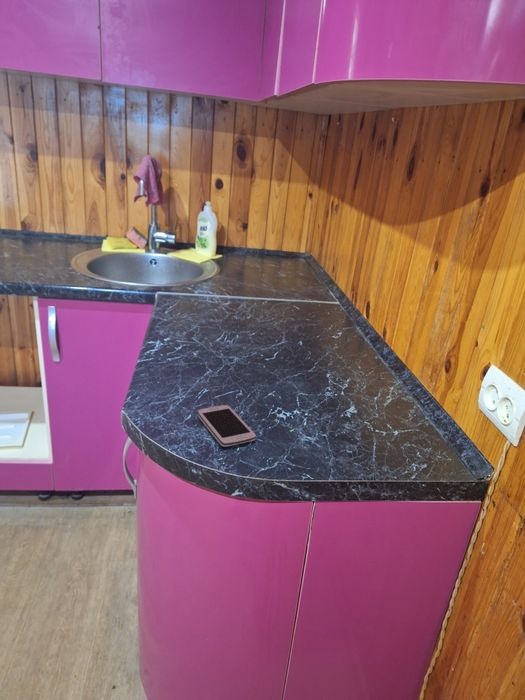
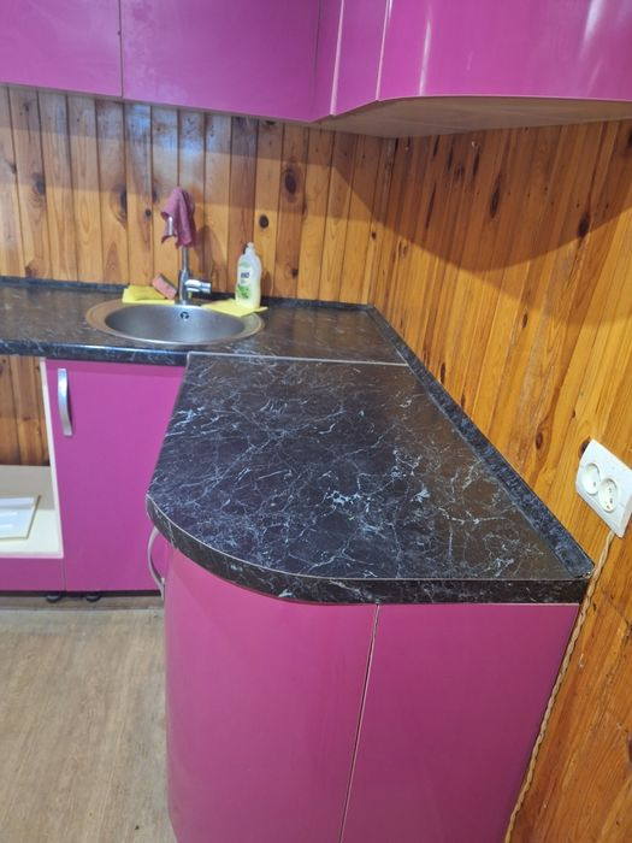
- smartphone [197,404,257,447]
